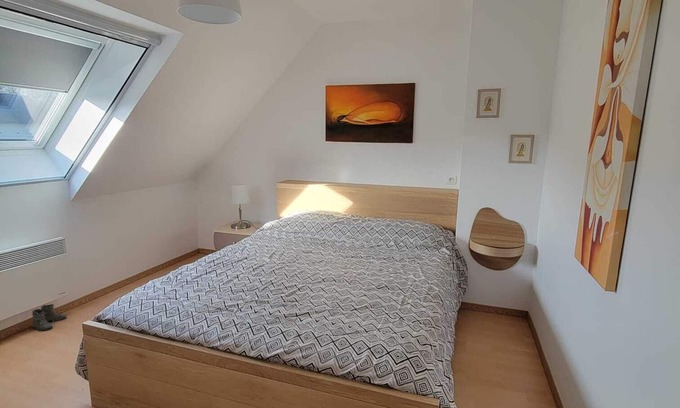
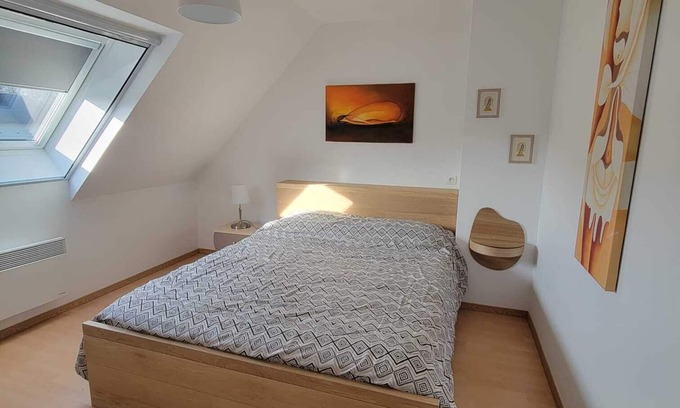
- boots [29,303,68,333]
